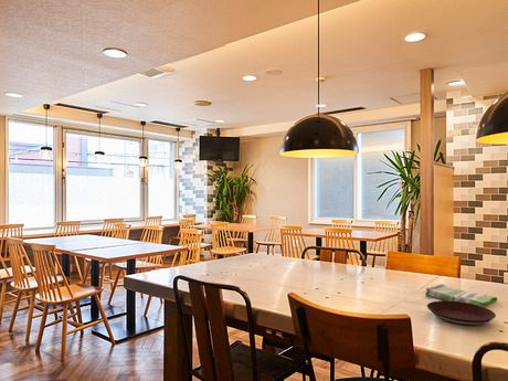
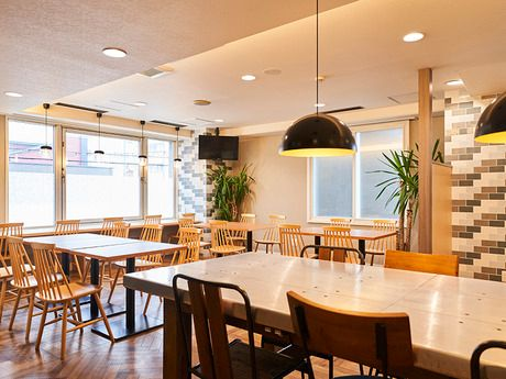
- plate [426,299,497,327]
- dish towel [424,283,498,308]
